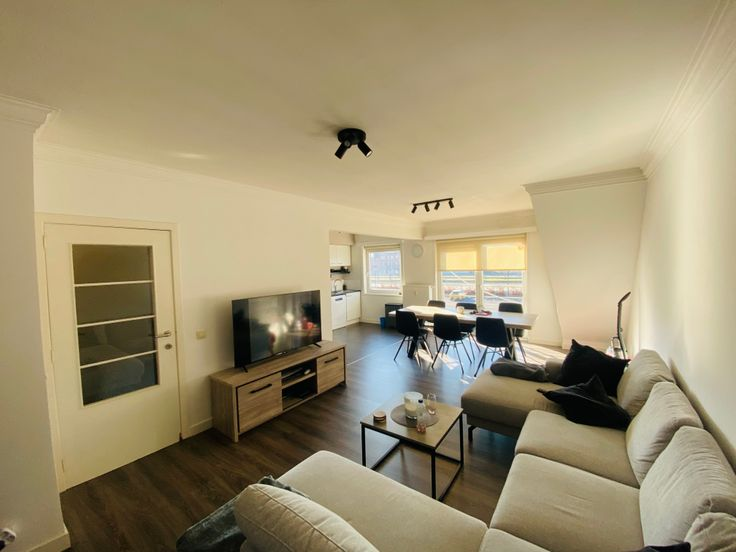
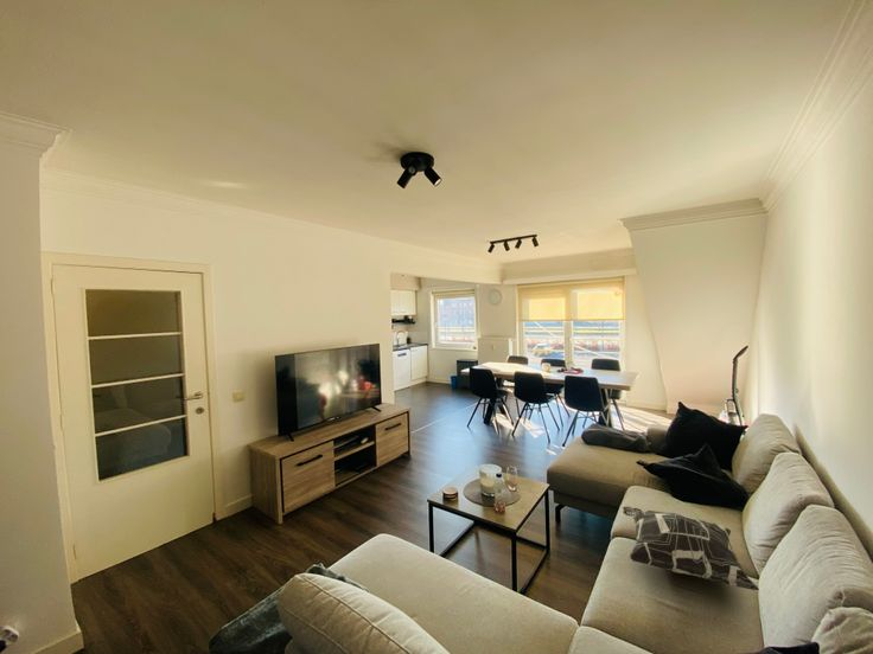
+ decorative pillow [622,506,760,591]
